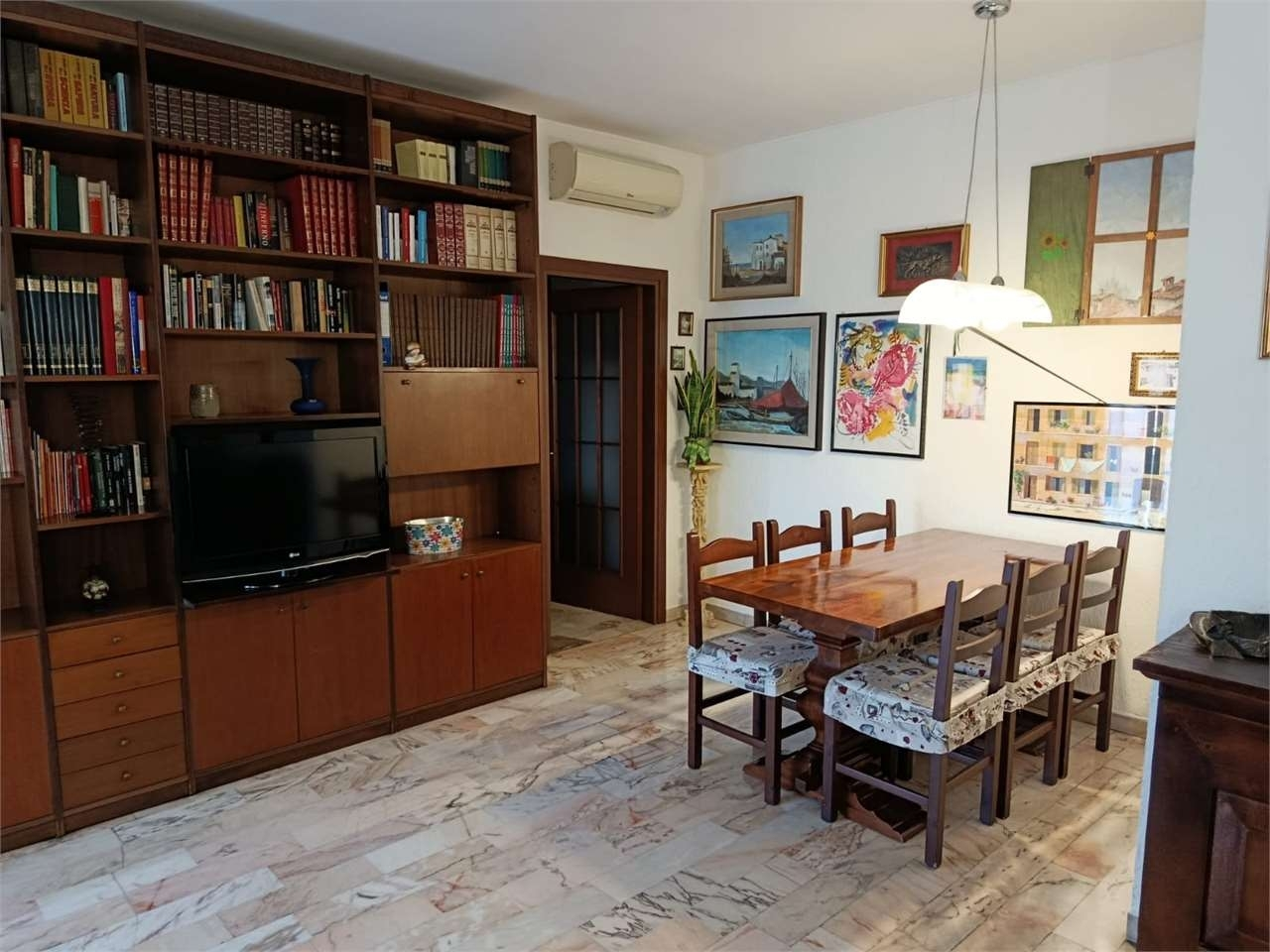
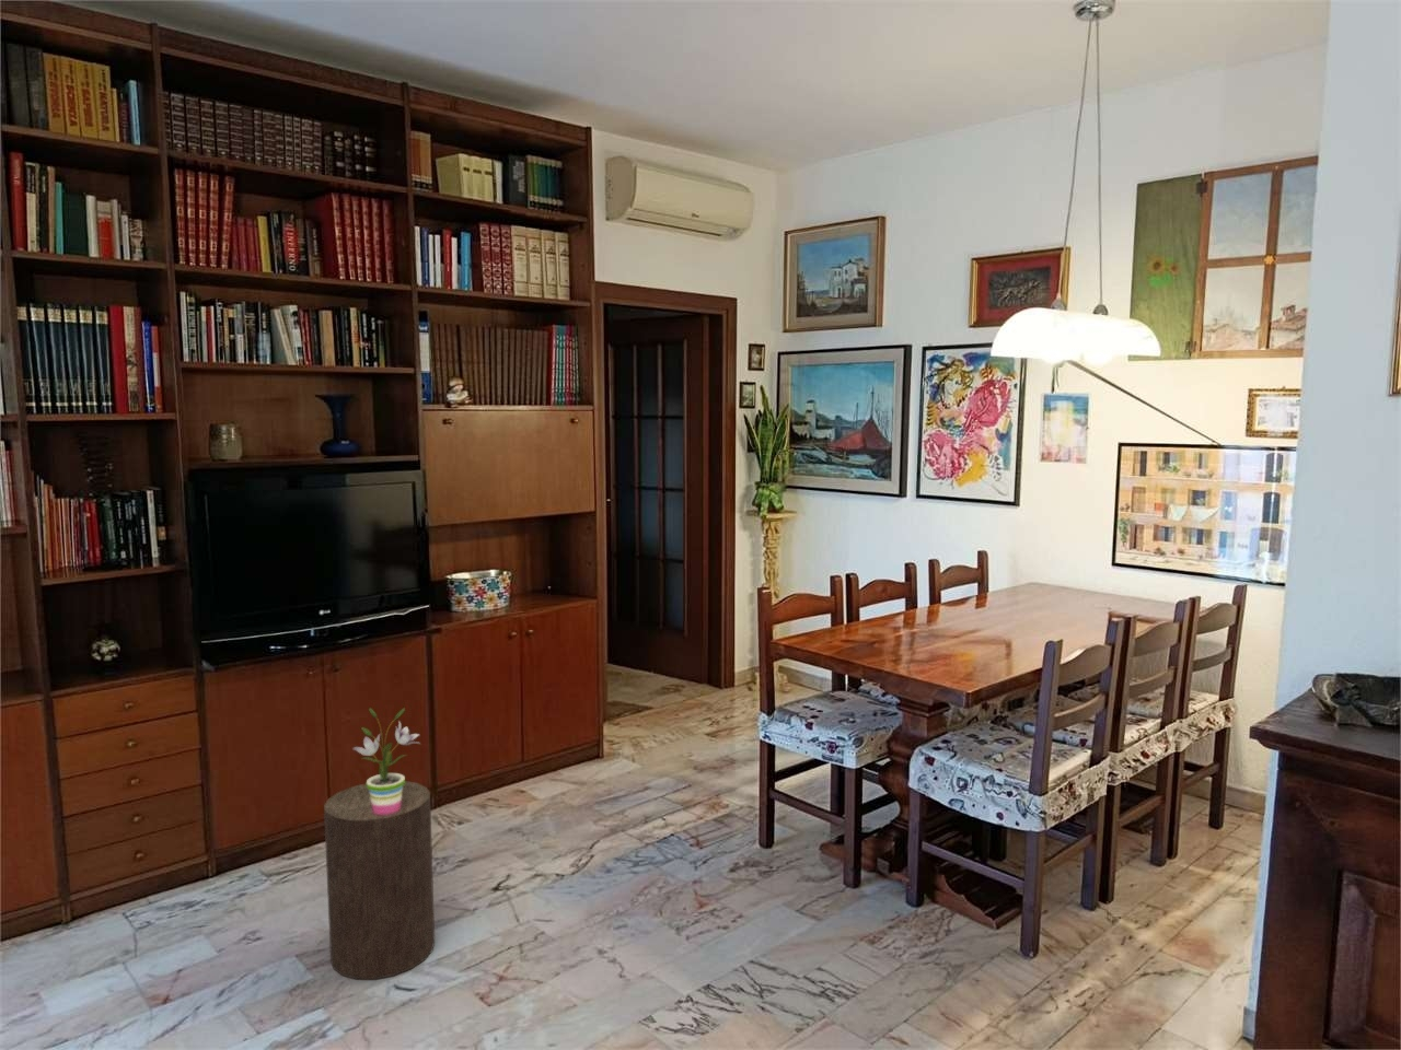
+ stool [323,780,436,981]
+ potted plant [351,708,421,815]
